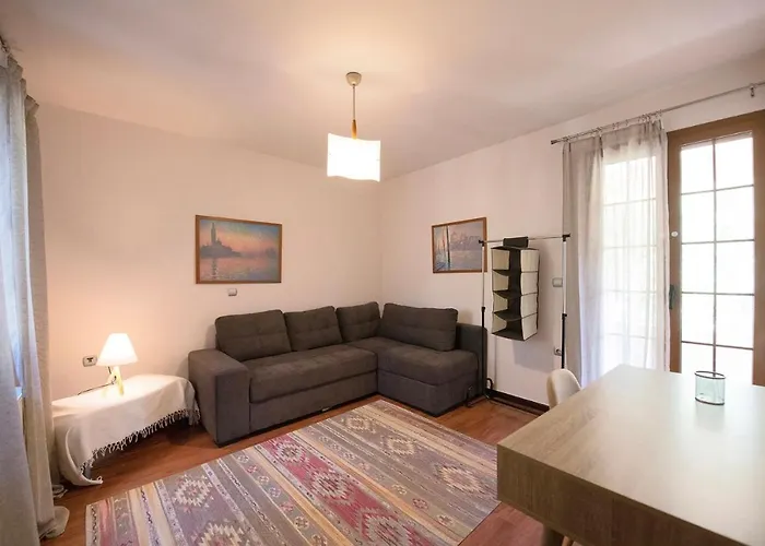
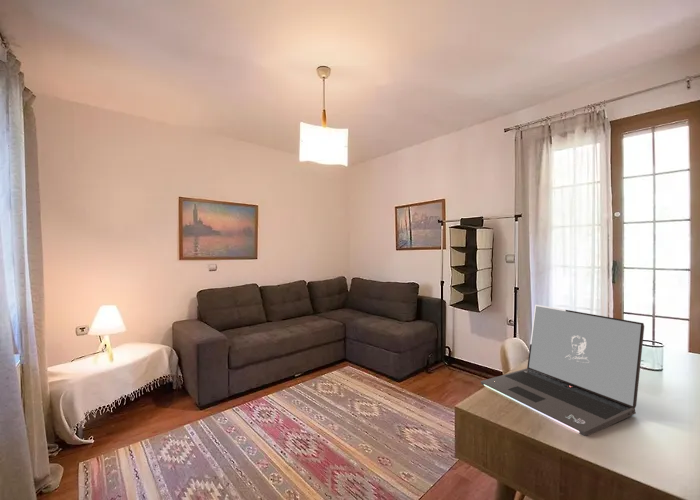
+ laptop [479,304,645,437]
